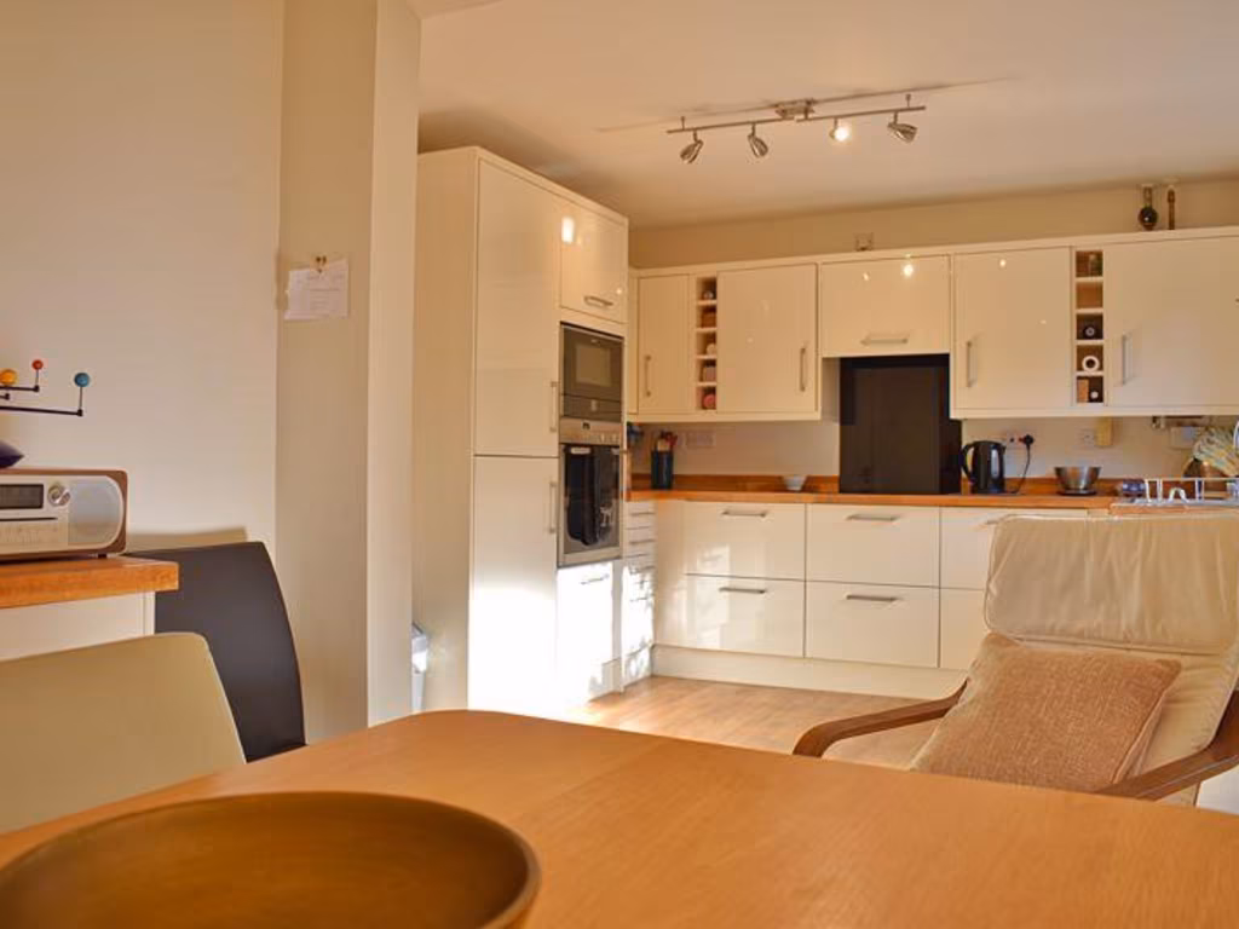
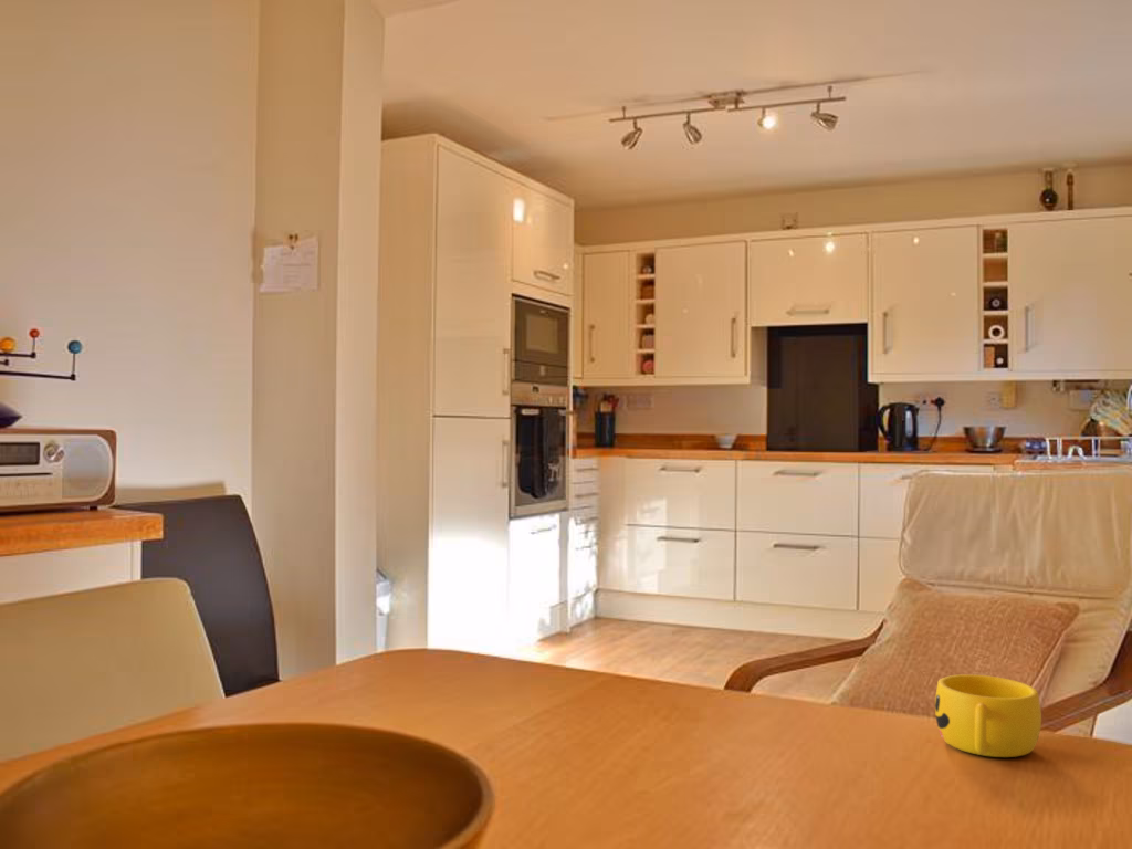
+ cup [934,673,1042,758]
